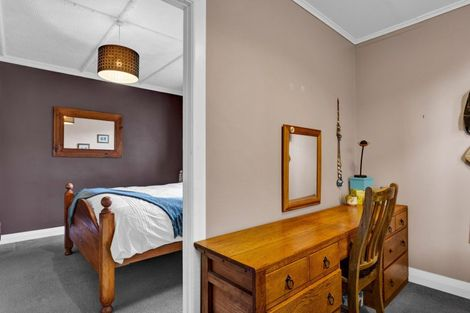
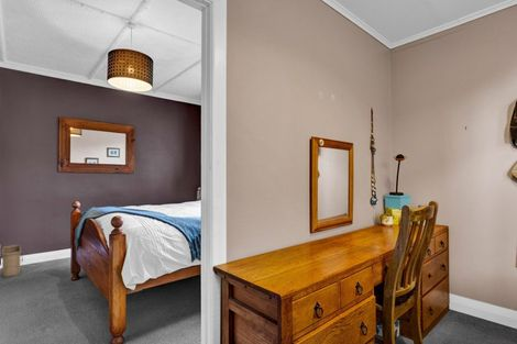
+ basket [0,244,24,278]
